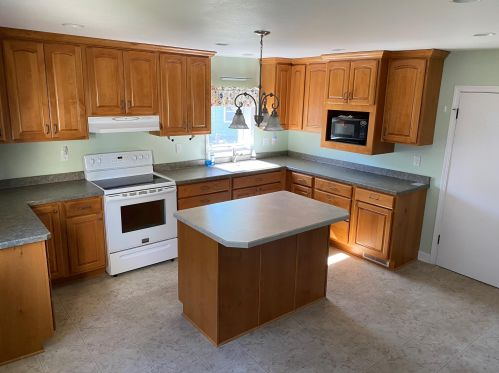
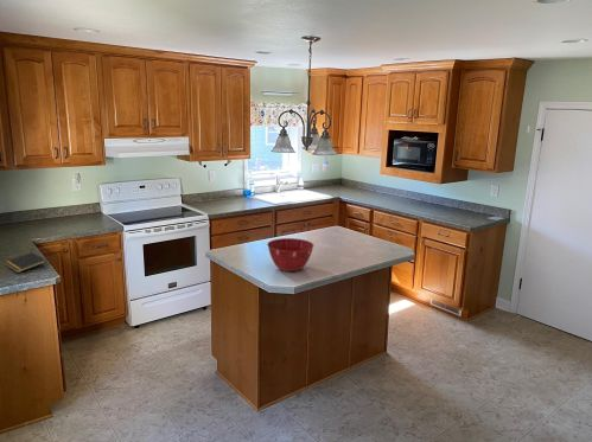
+ mixing bowl [266,237,314,273]
+ notepad [4,251,47,274]
